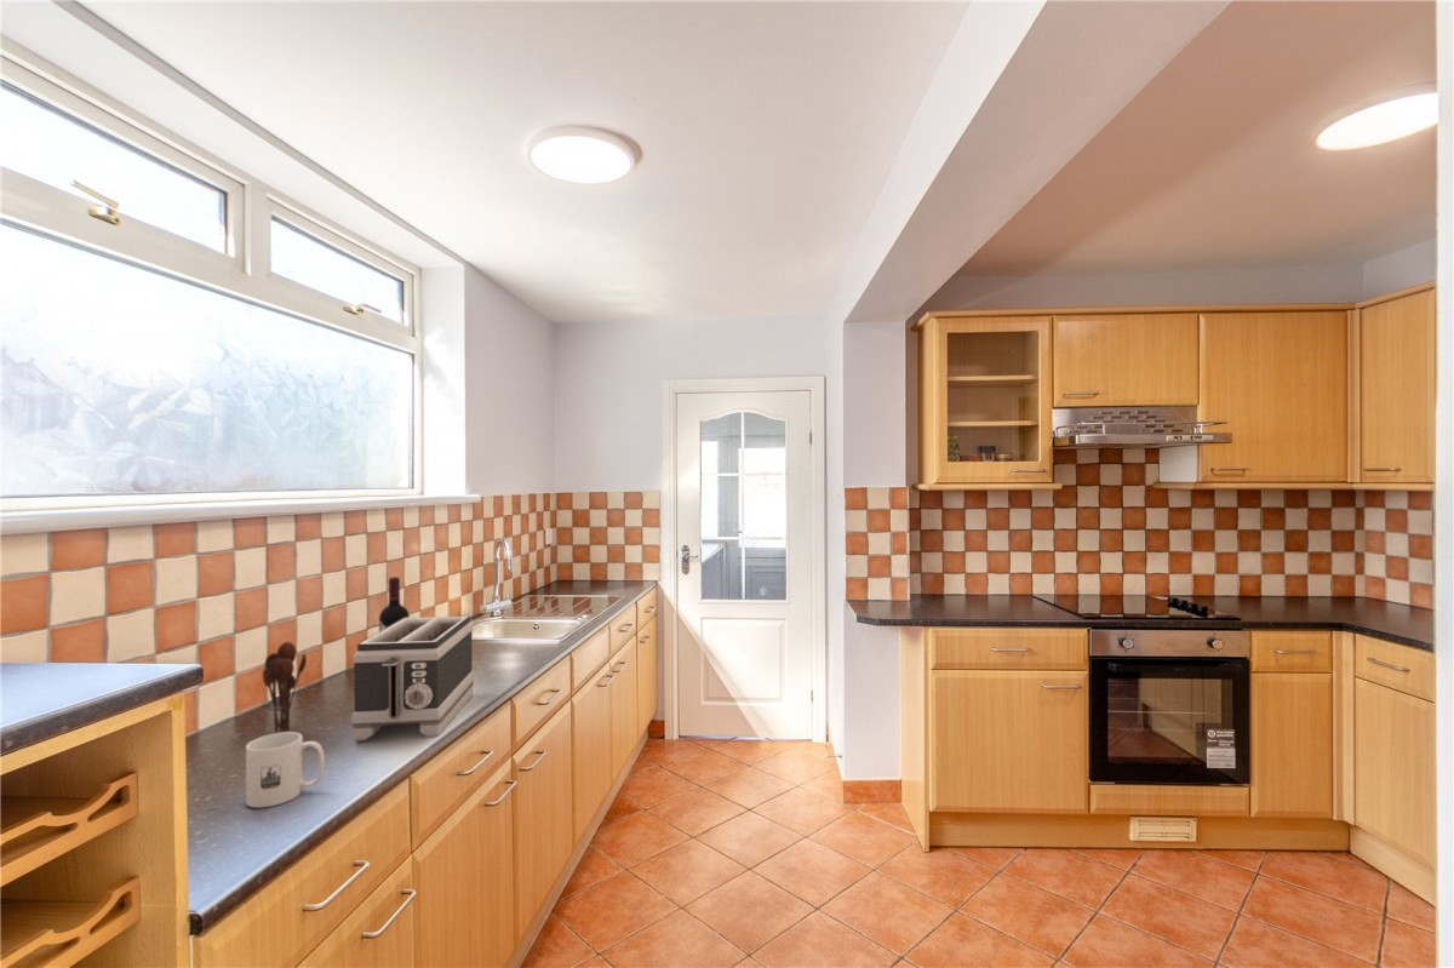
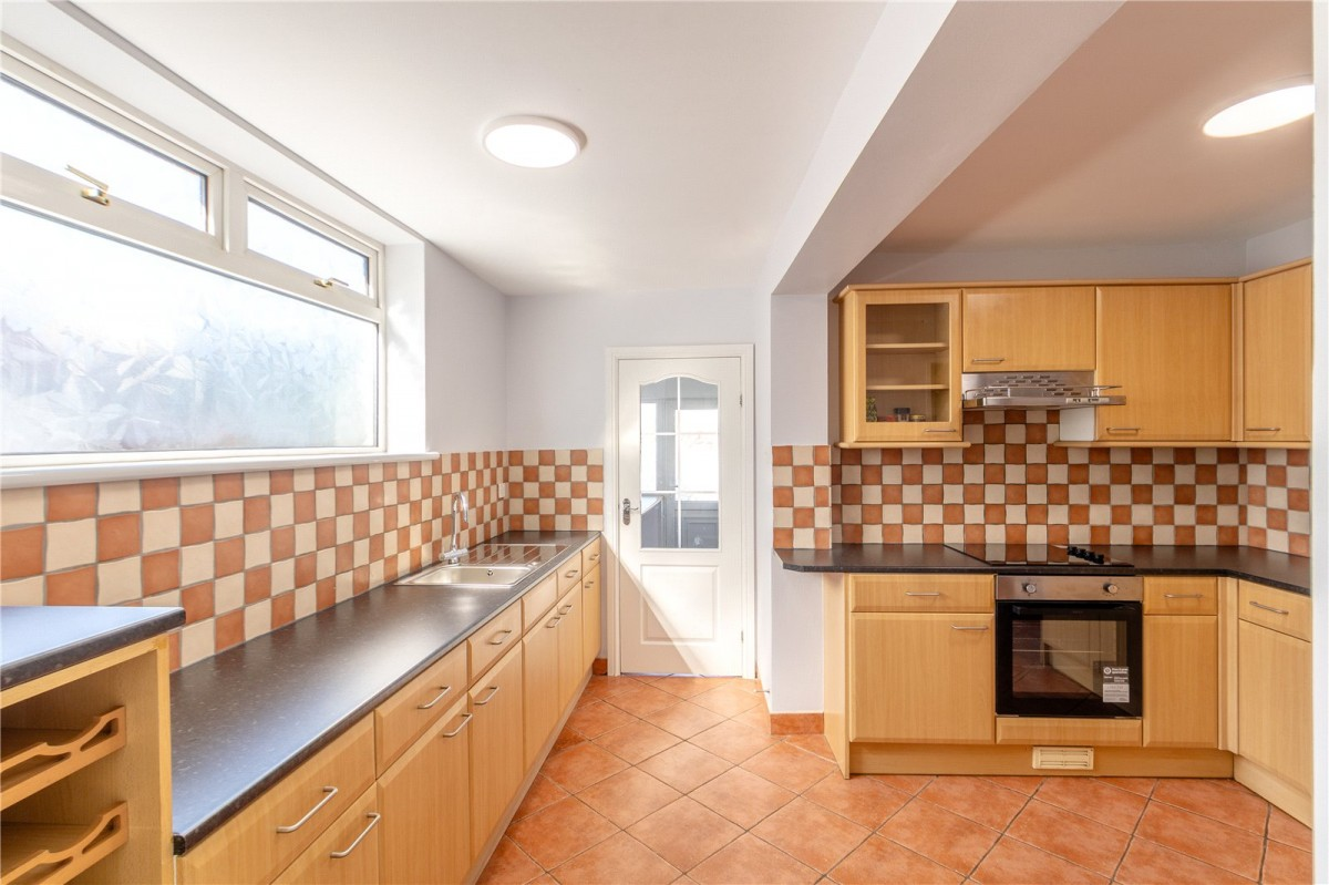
- toaster [350,615,476,741]
- utensil holder [262,641,308,734]
- mug [245,731,326,809]
- wine bottle [378,575,411,632]
